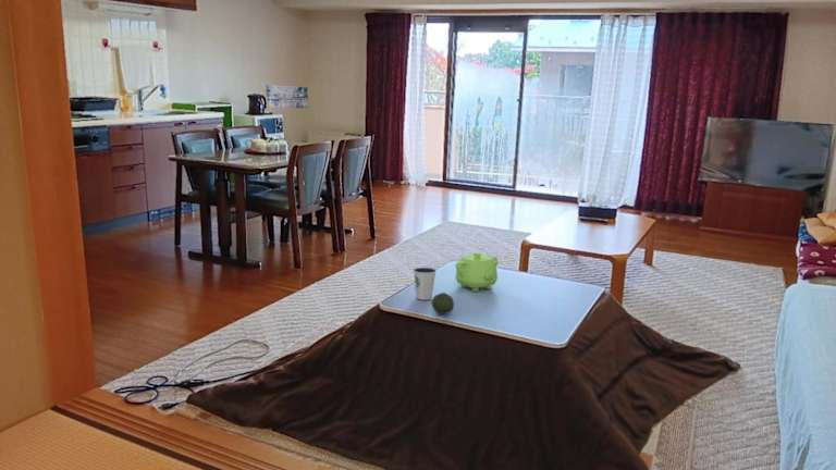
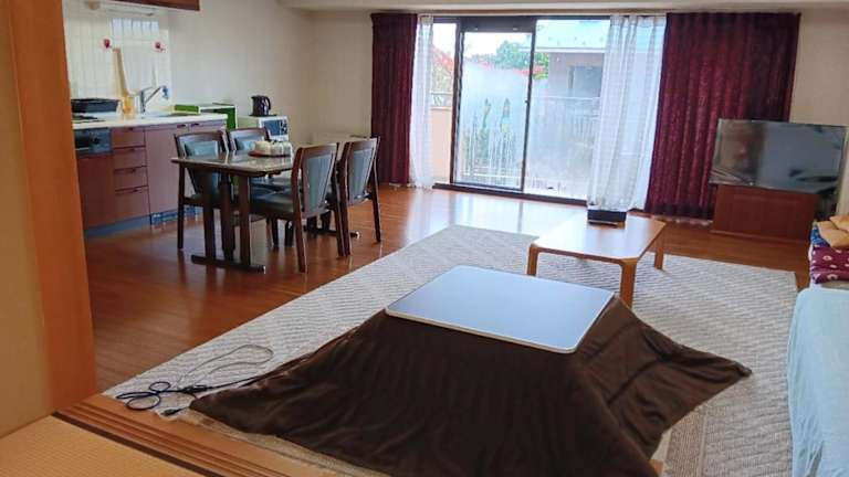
- wall art [265,84,309,109]
- fruit [430,292,455,316]
- dixie cup [413,267,438,301]
- teapot [455,251,501,293]
